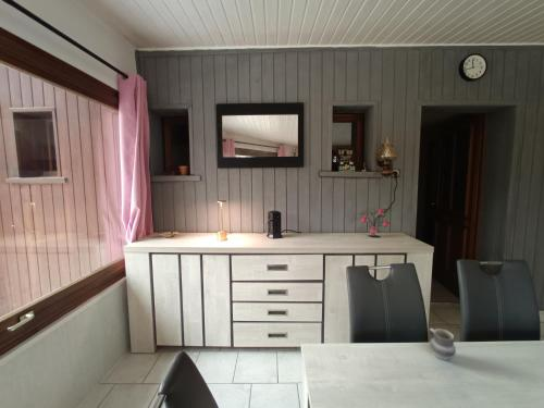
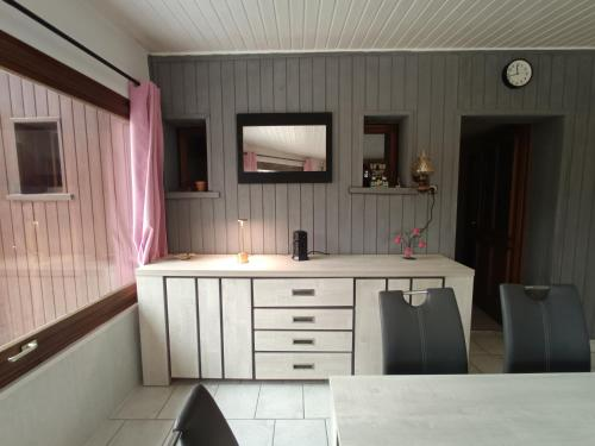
- cup [428,327,457,361]
